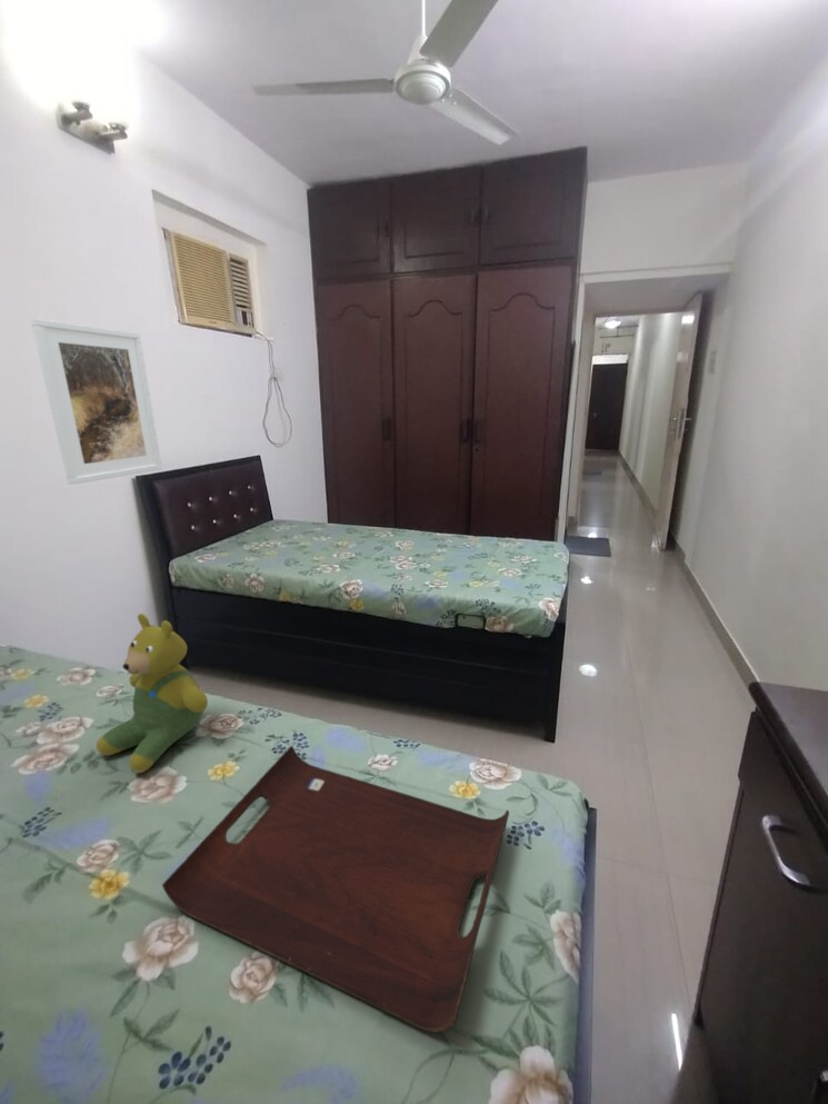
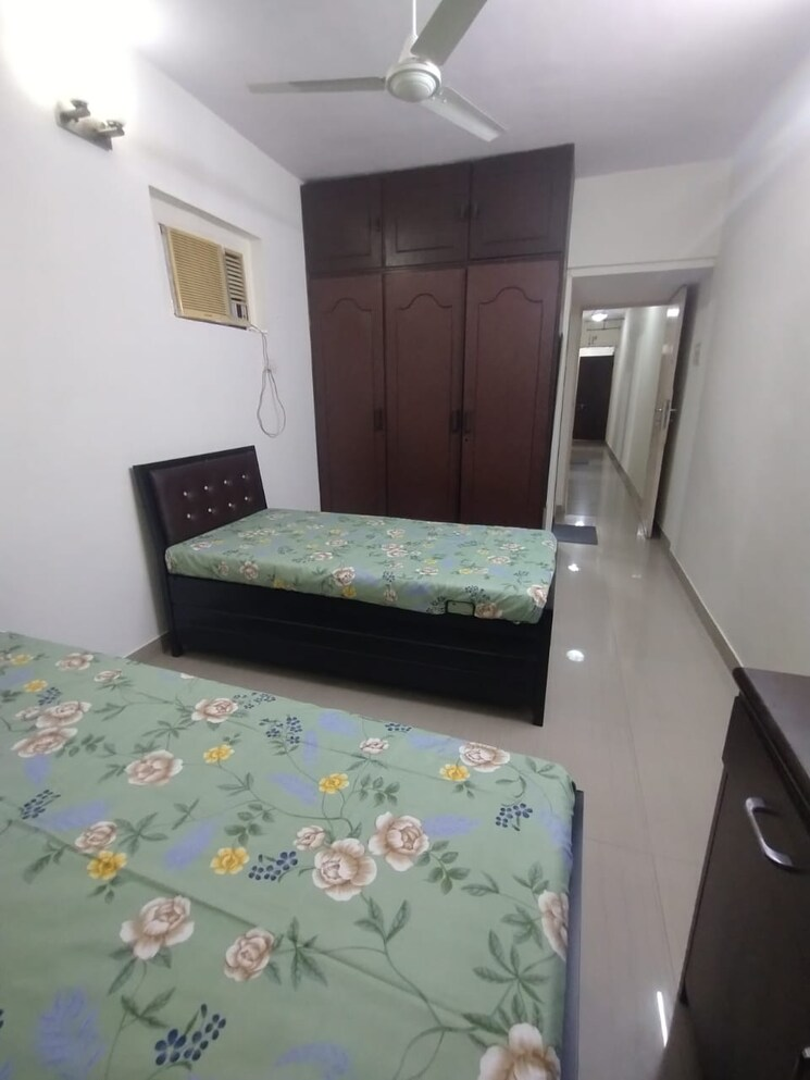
- serving tray [161,745,510,1033]
- teddy bear [96,613,209,774]
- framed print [30,317,163,486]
